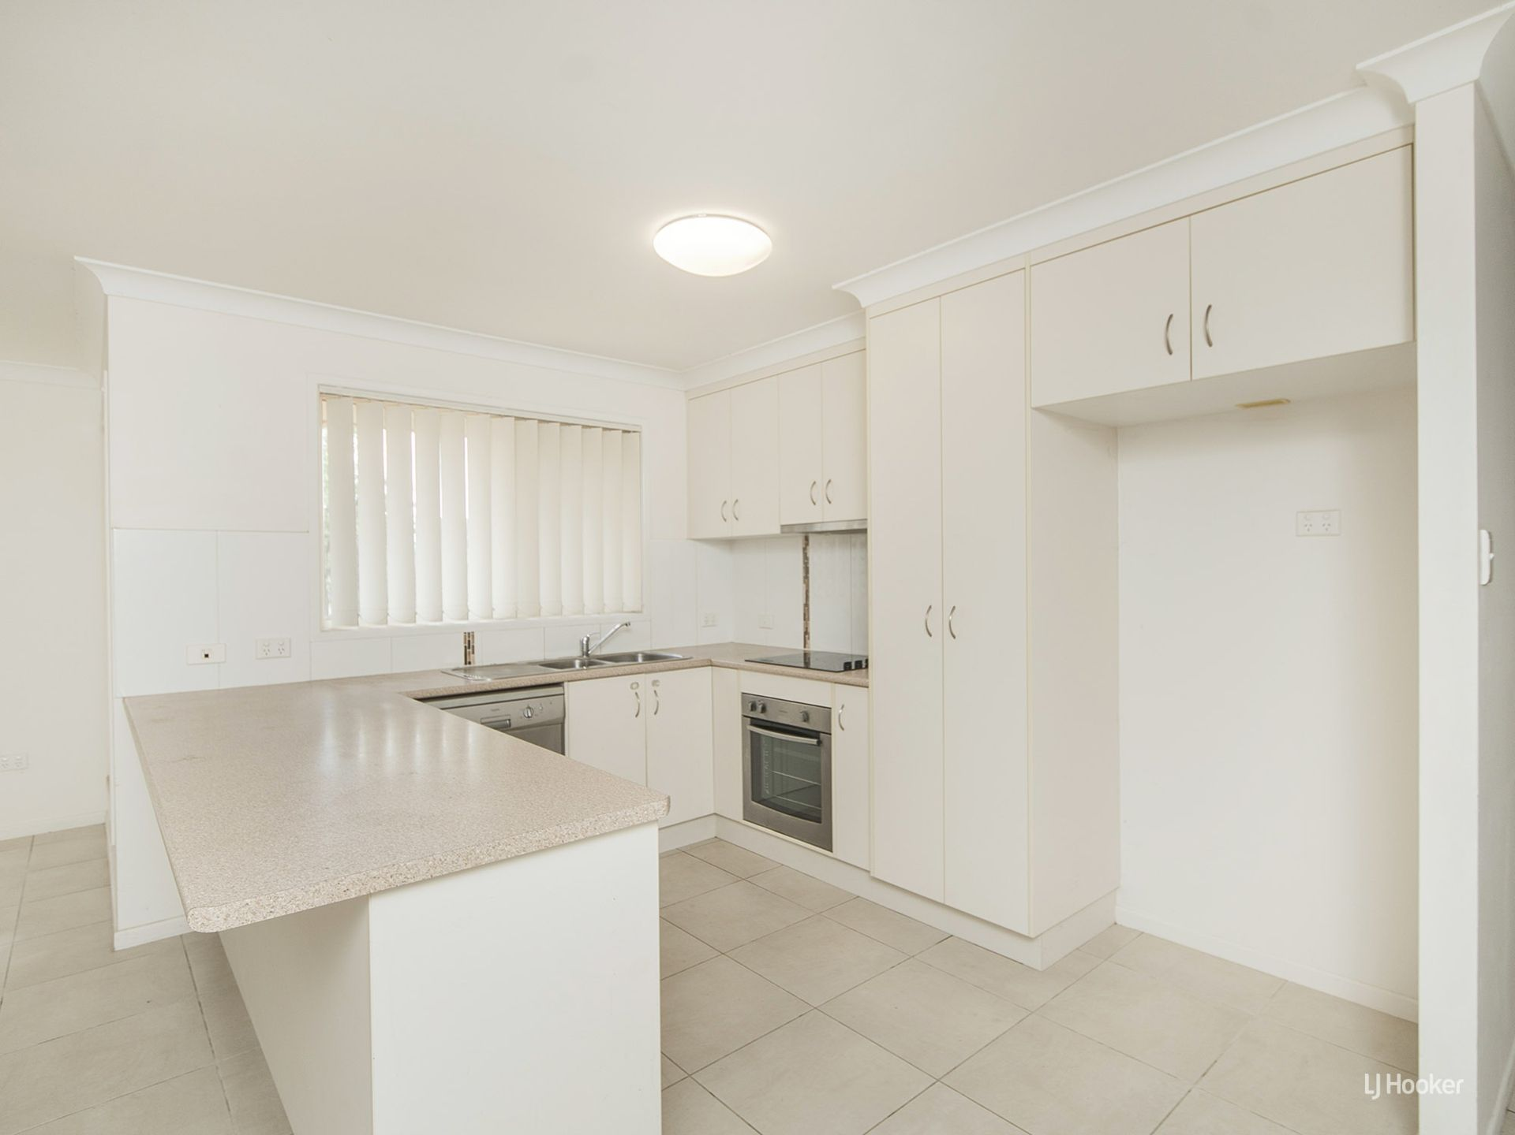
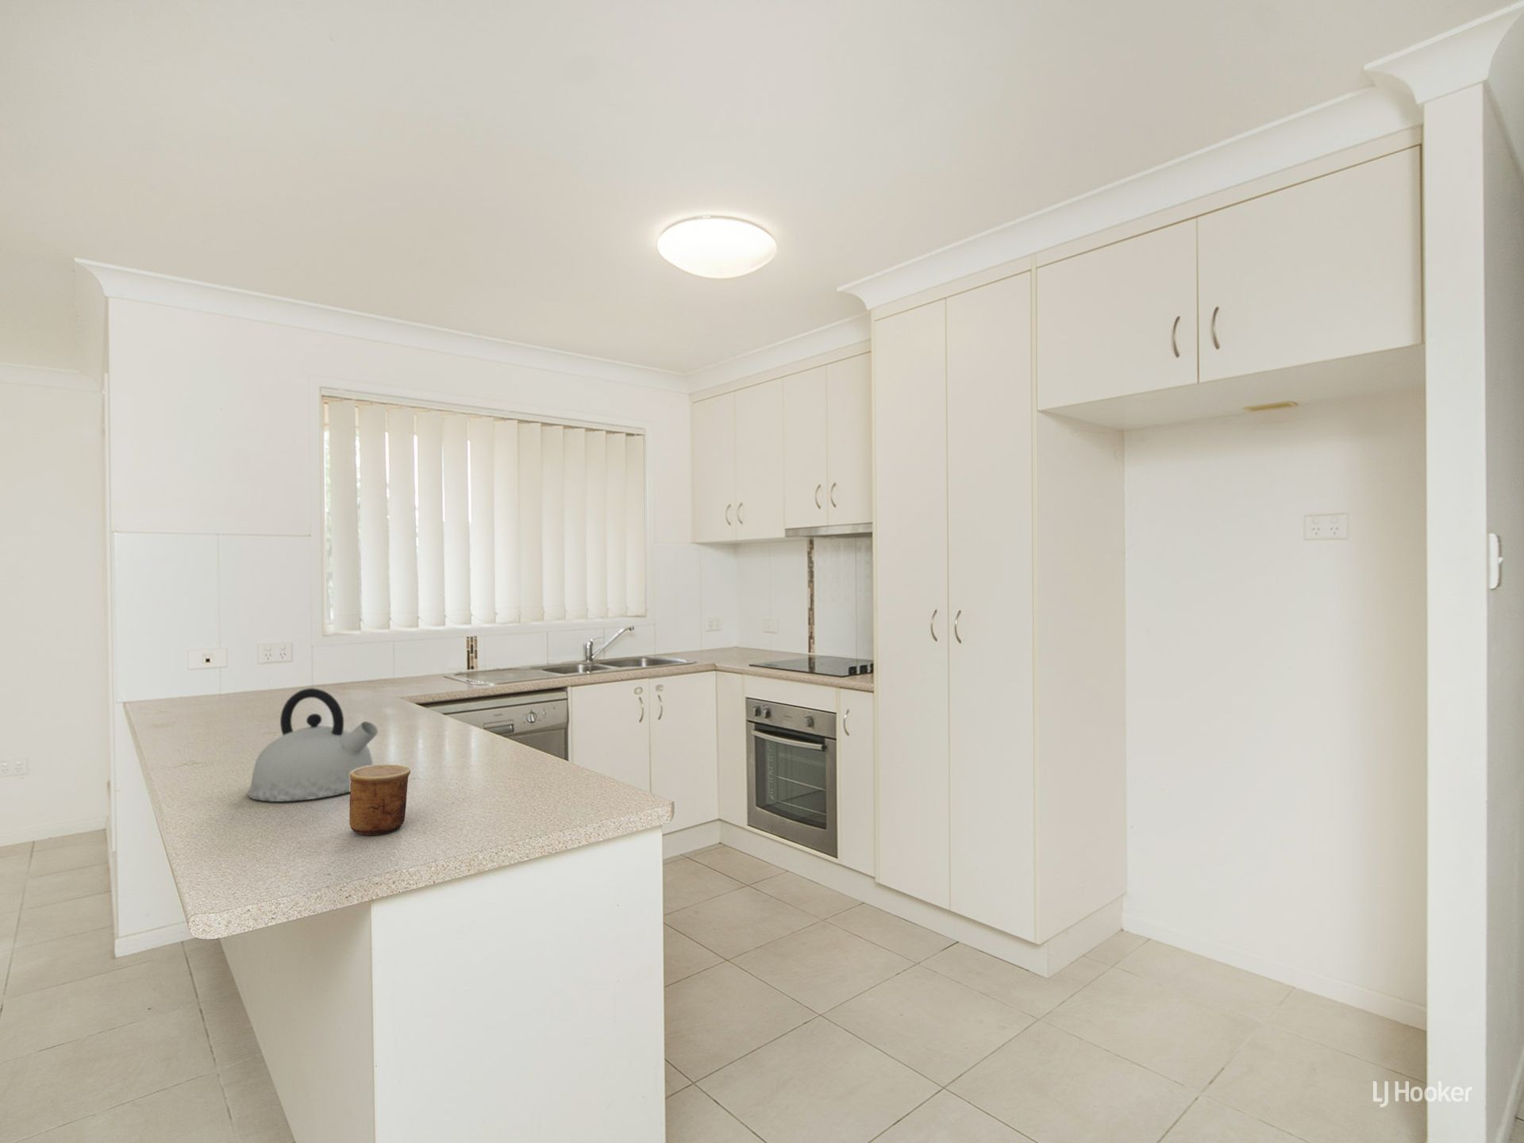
+ cup [348,764,412,836]
+ kettle [247,688,379,802]
